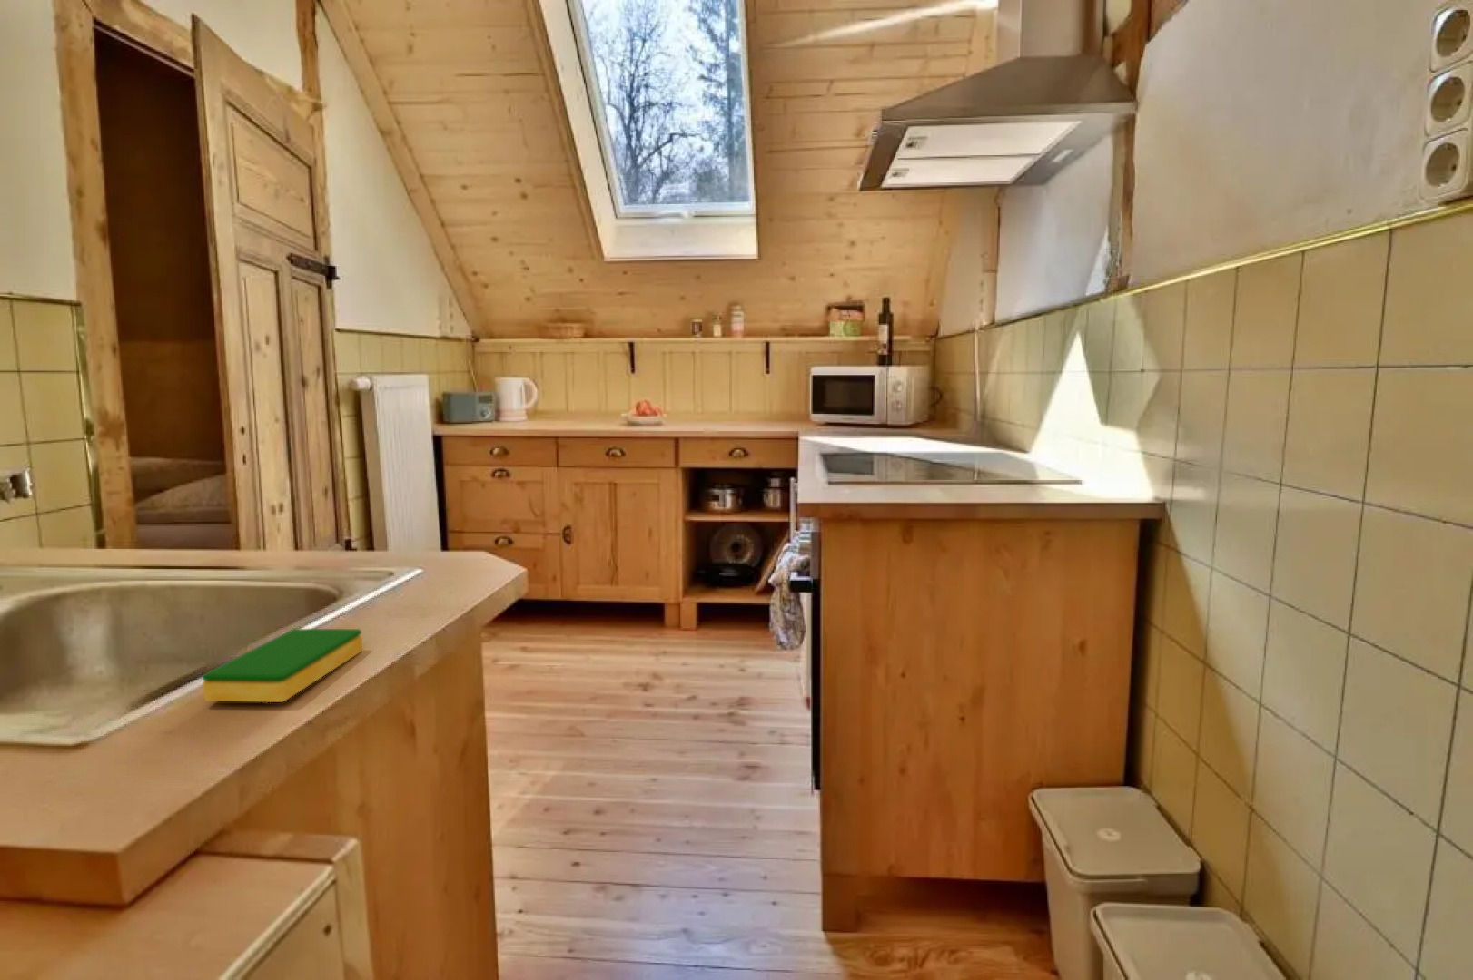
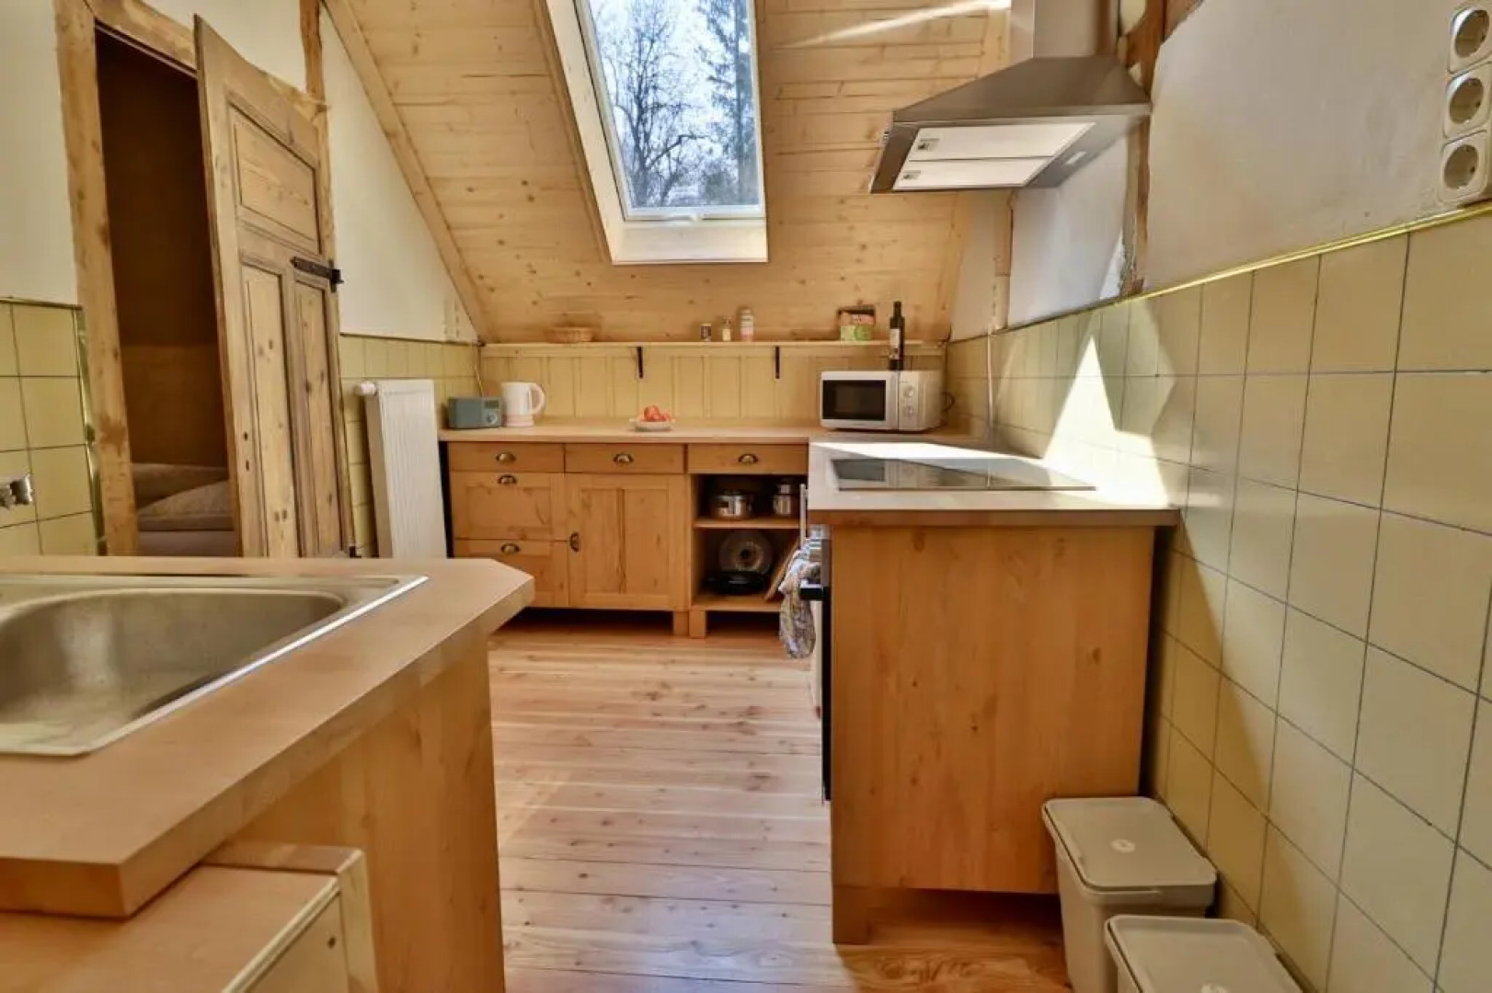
- dish sponge [201,628,363,703]
